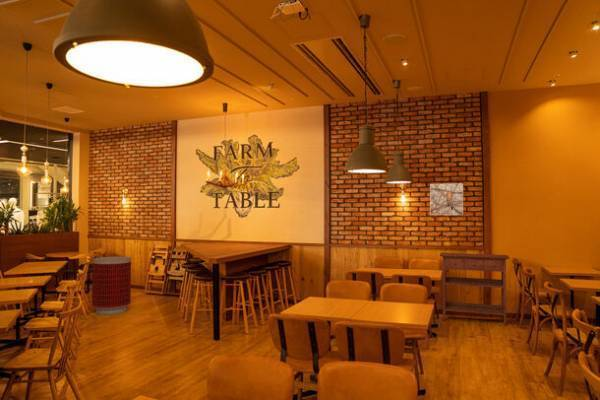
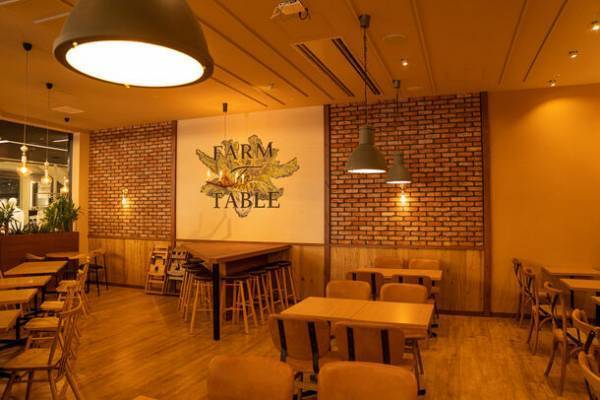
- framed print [429,183,464,216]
- console table [439,252,510,326]
- trash can [91,256,132,316]
